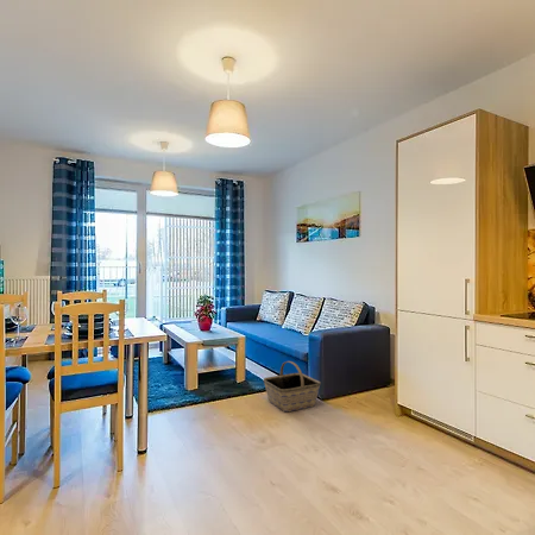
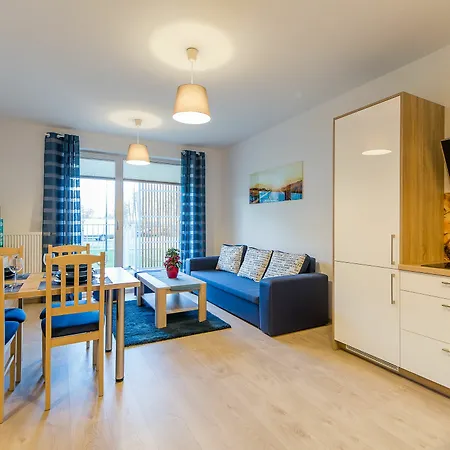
- basket [263,360,322,413]
